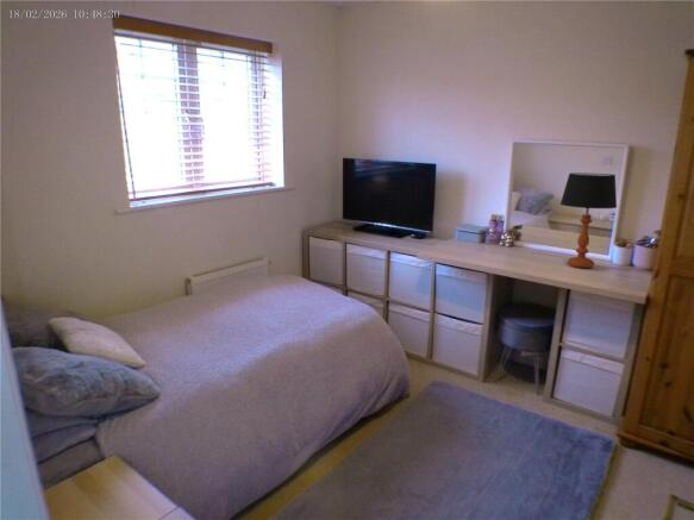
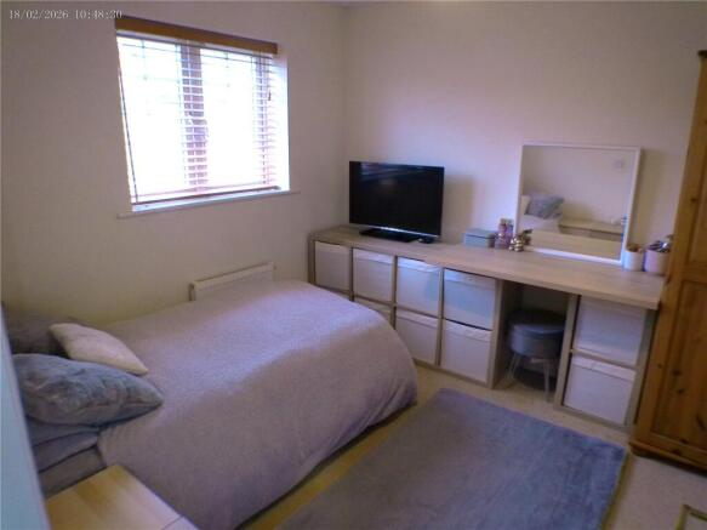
- table lamp [559,171,618,269]
